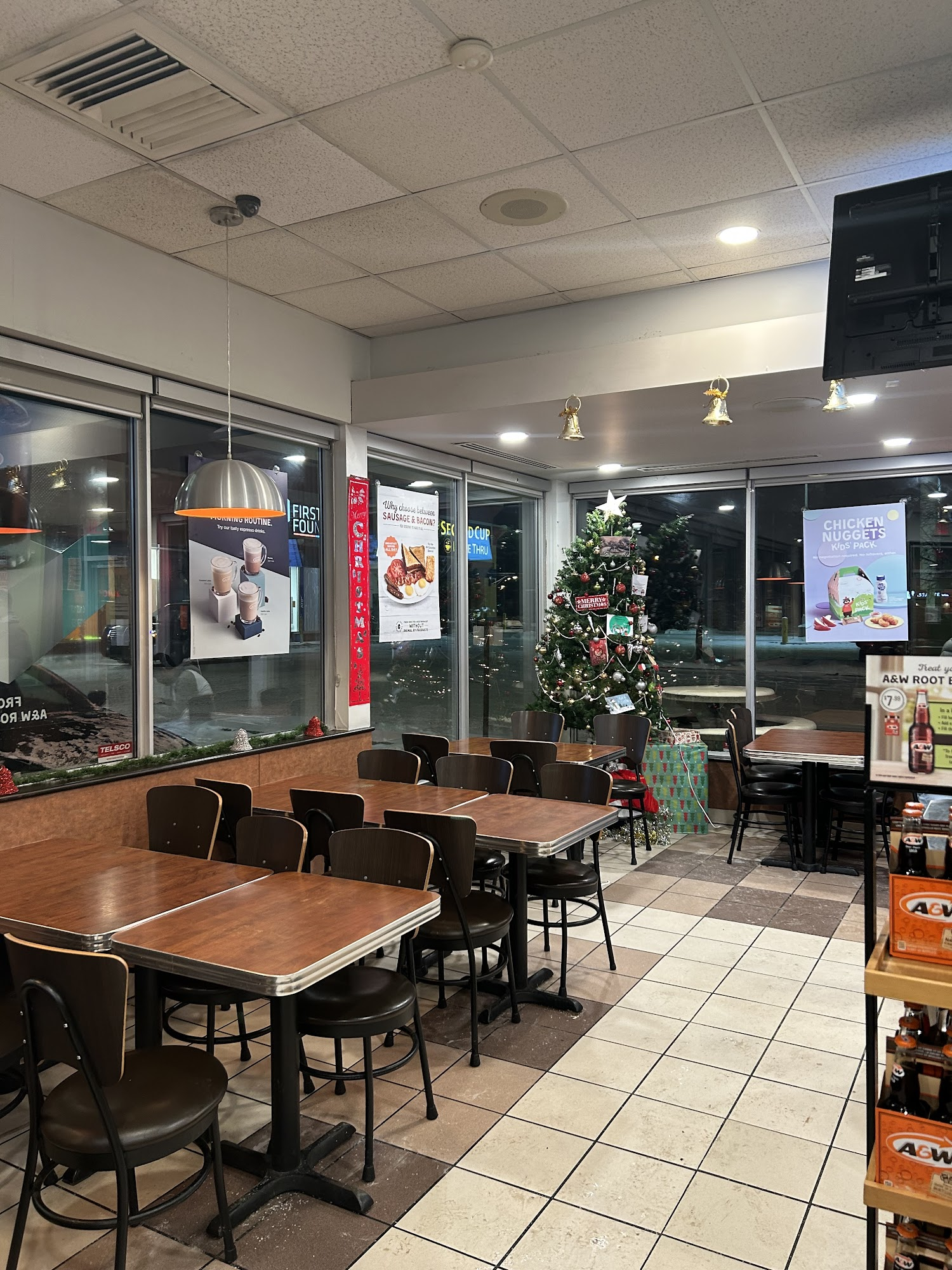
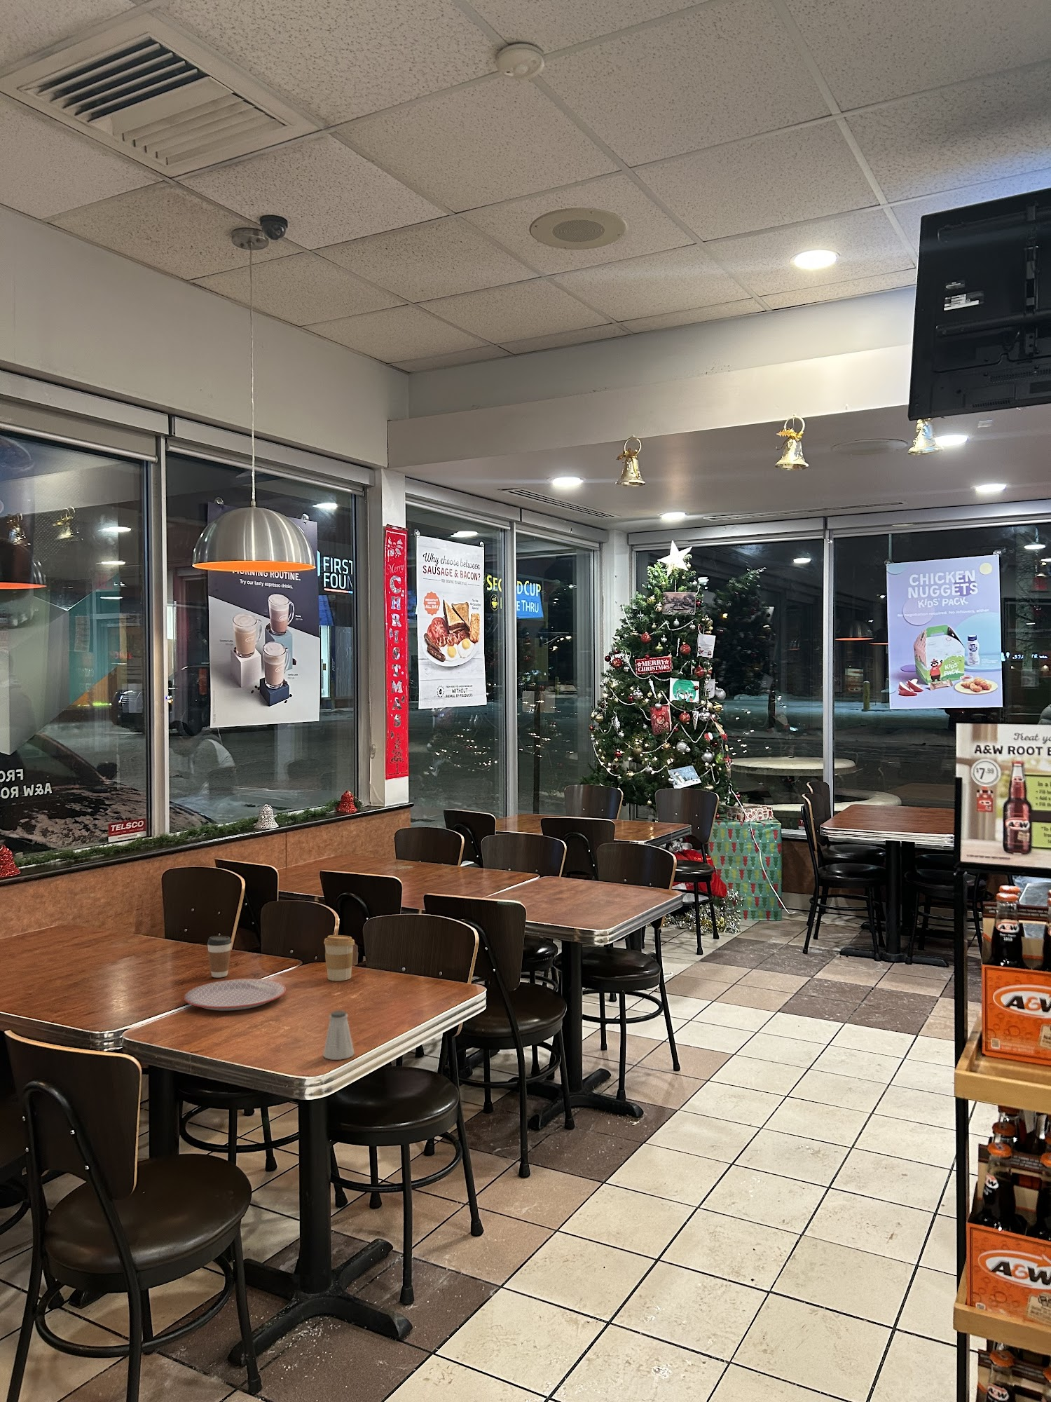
+ coffee cup [323,934,355,981]
+ coffee cup [206,935,232,978]
+ plate [183,978,287,1011]
+ saltshaker [322,1009,355,1061]
